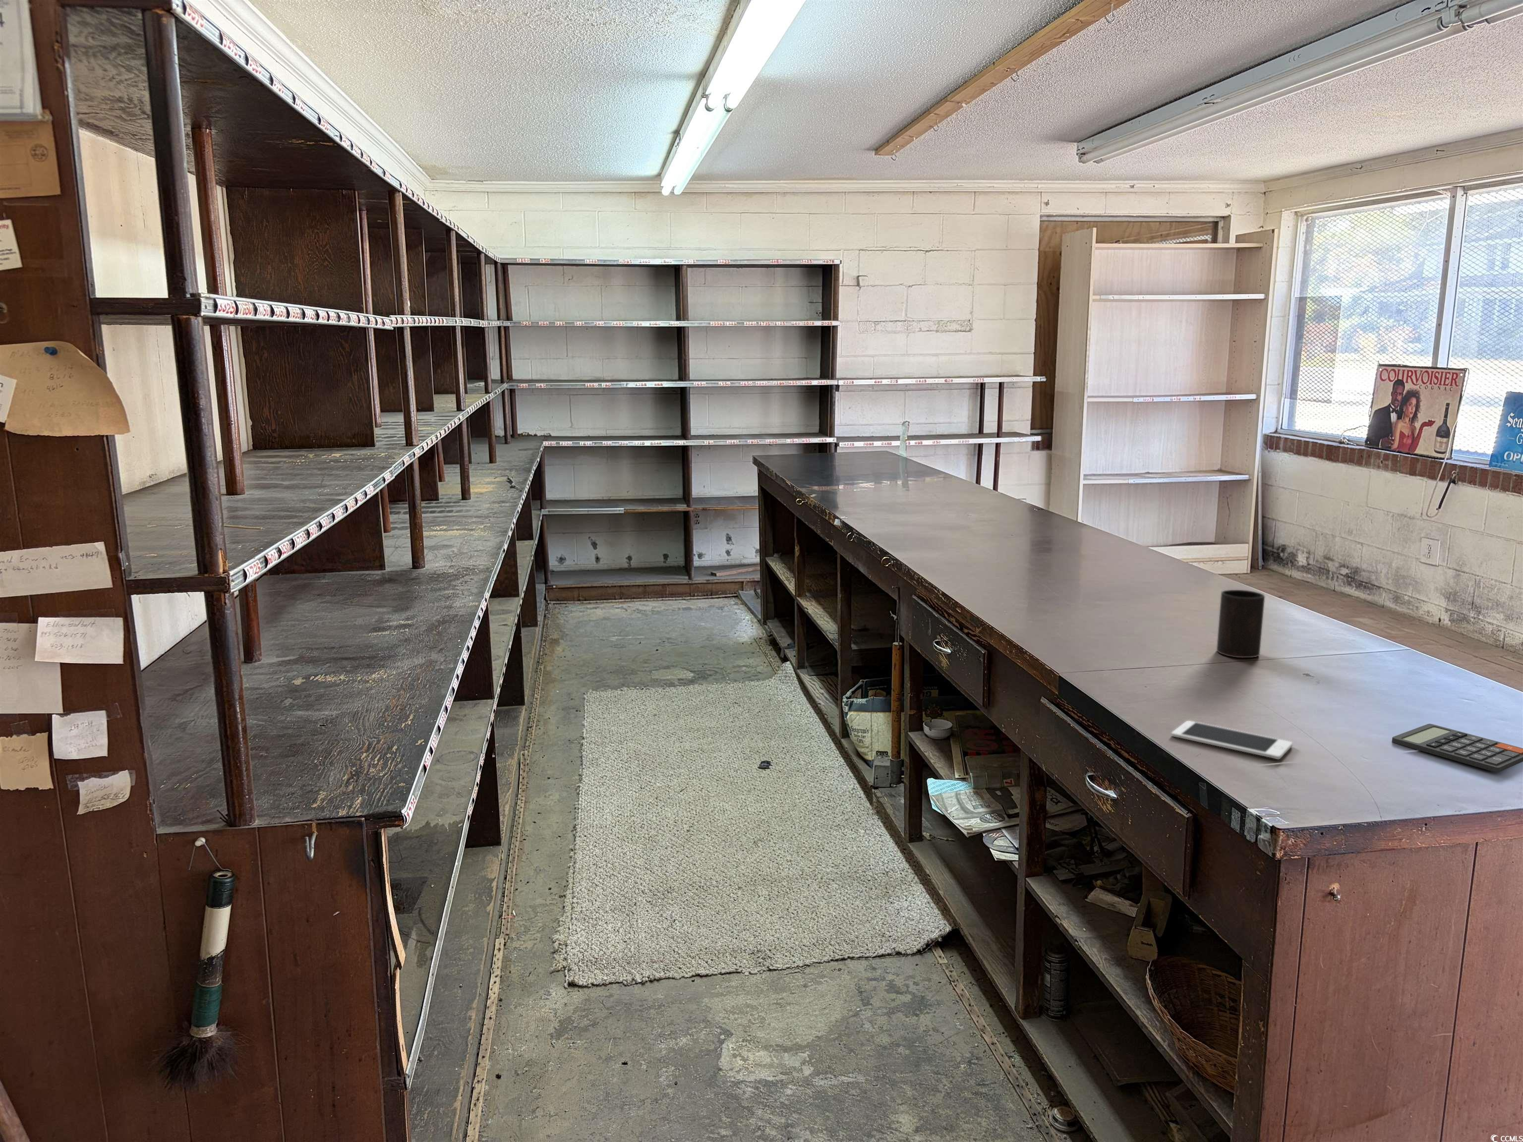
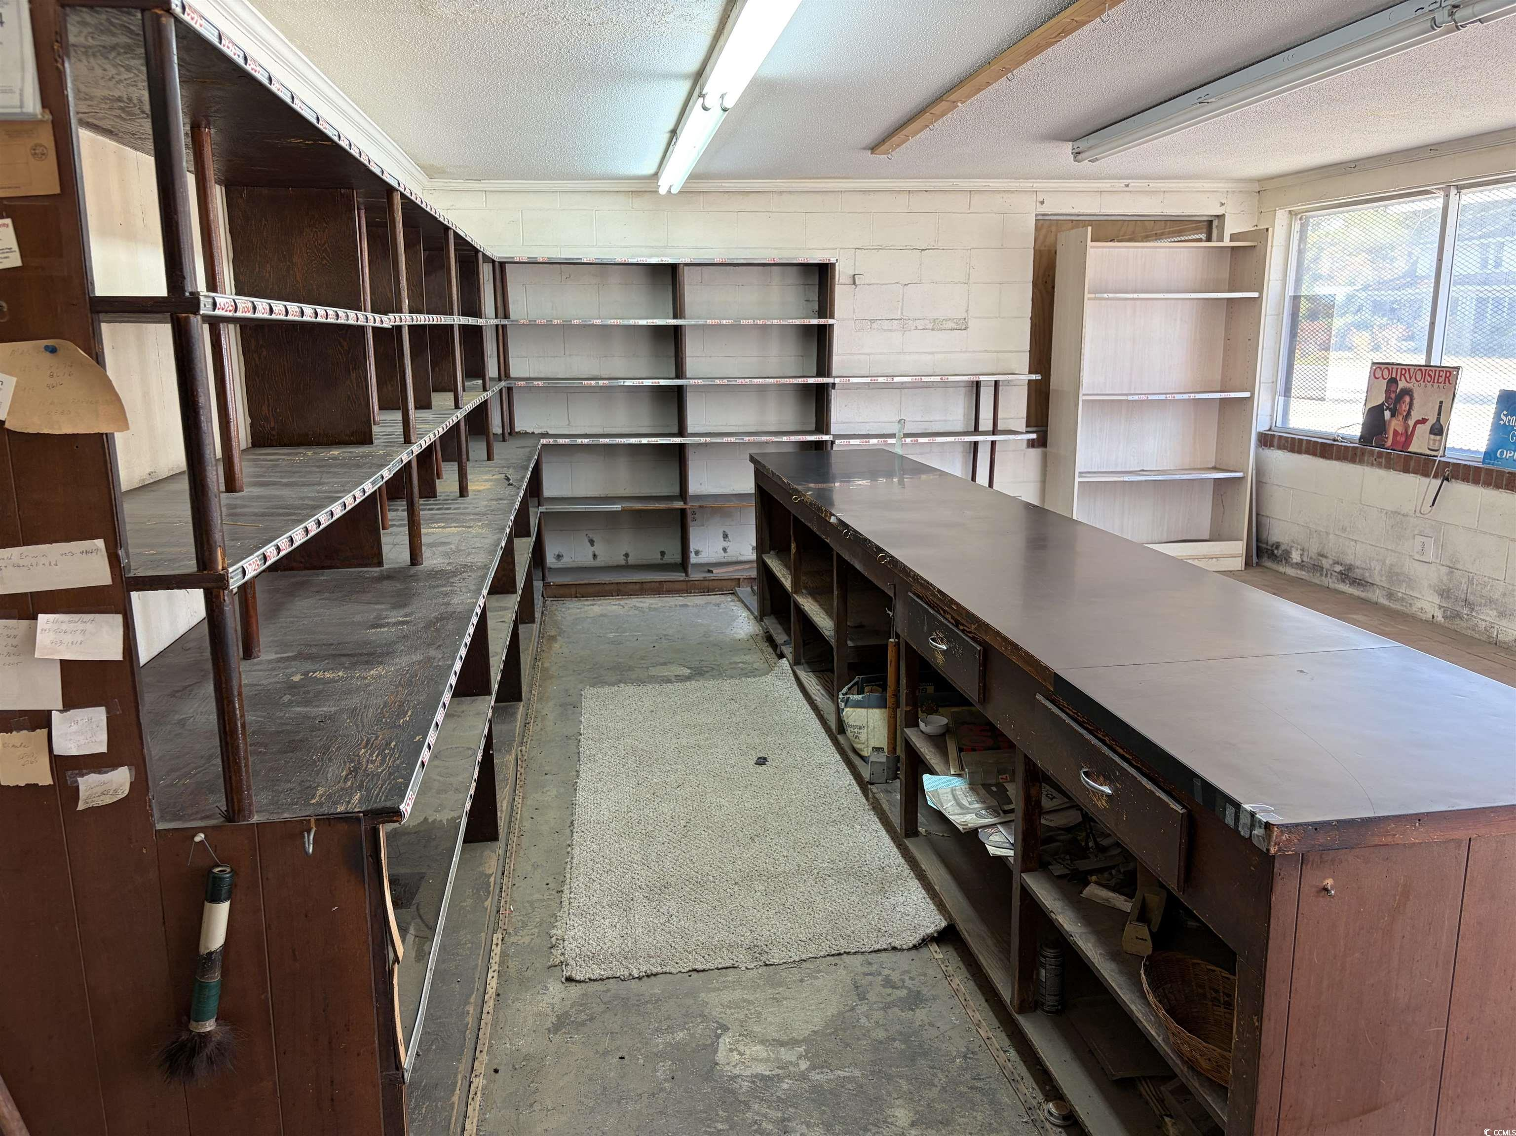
- cup [1216,589,1265,659]
- calculator [1391,723,1523,773]
- cell phone [1170,720,1293,759]
